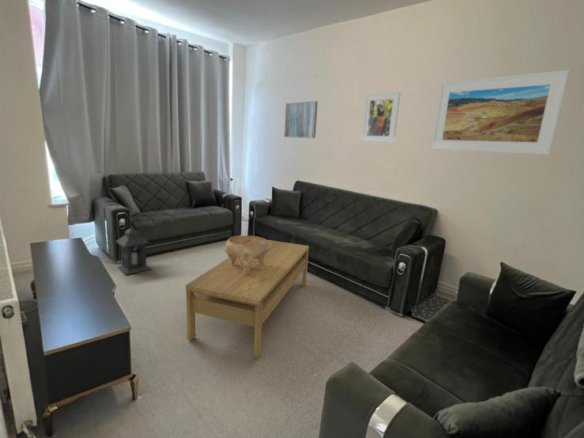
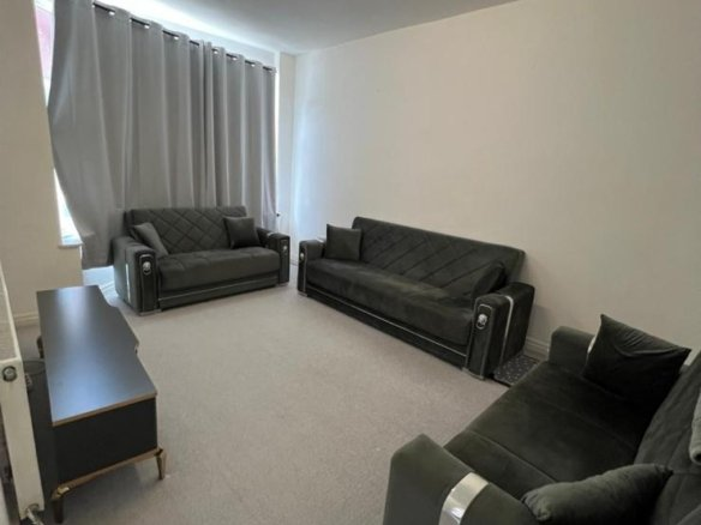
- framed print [360,91,402,144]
- coffee table [185,239,310,360]
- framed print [430,69,571,156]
- wall art [283,100,319,139]
- lantern [114,225,152,276]
- decorative bowl [224,235,269,274]
